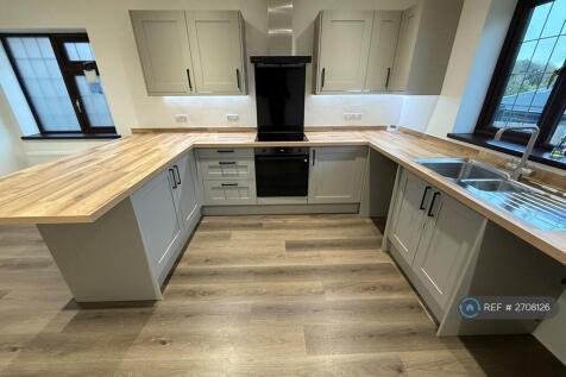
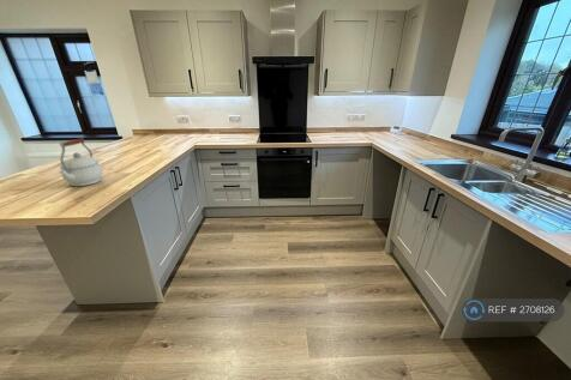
+ kettle [59,137,104,187]
